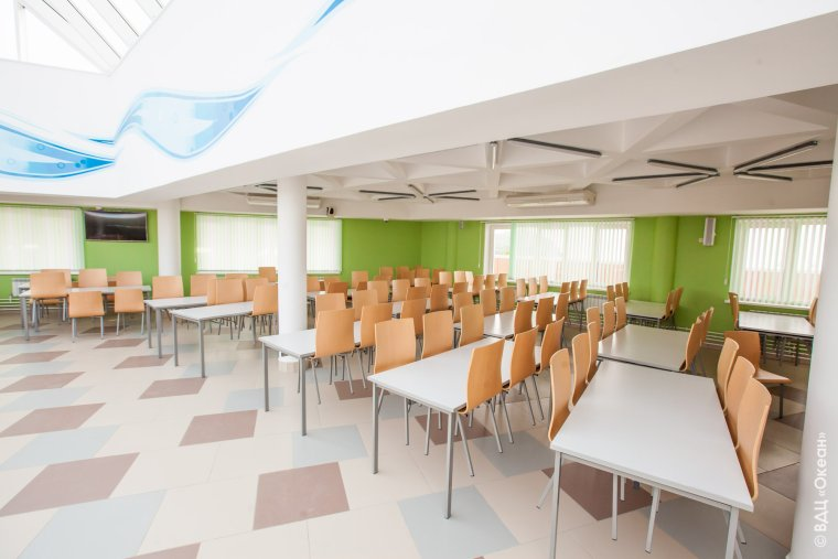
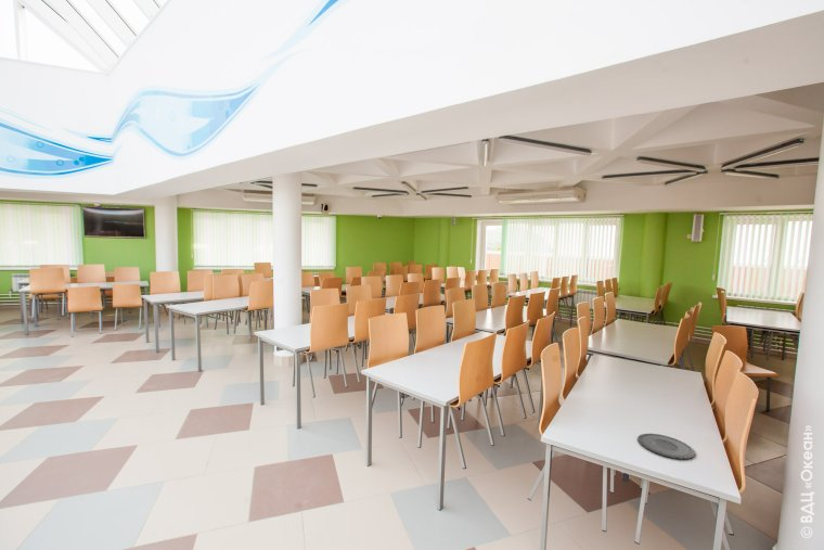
+ plate [636,433,696,460]
